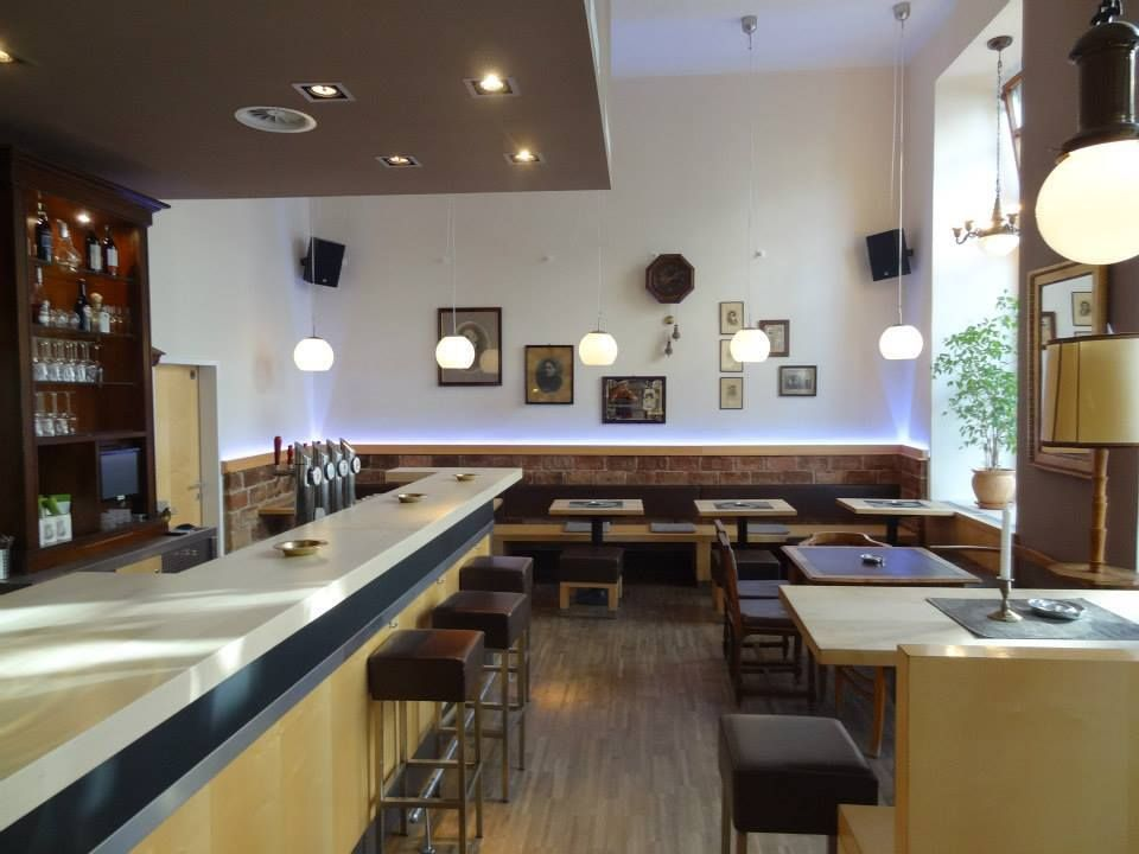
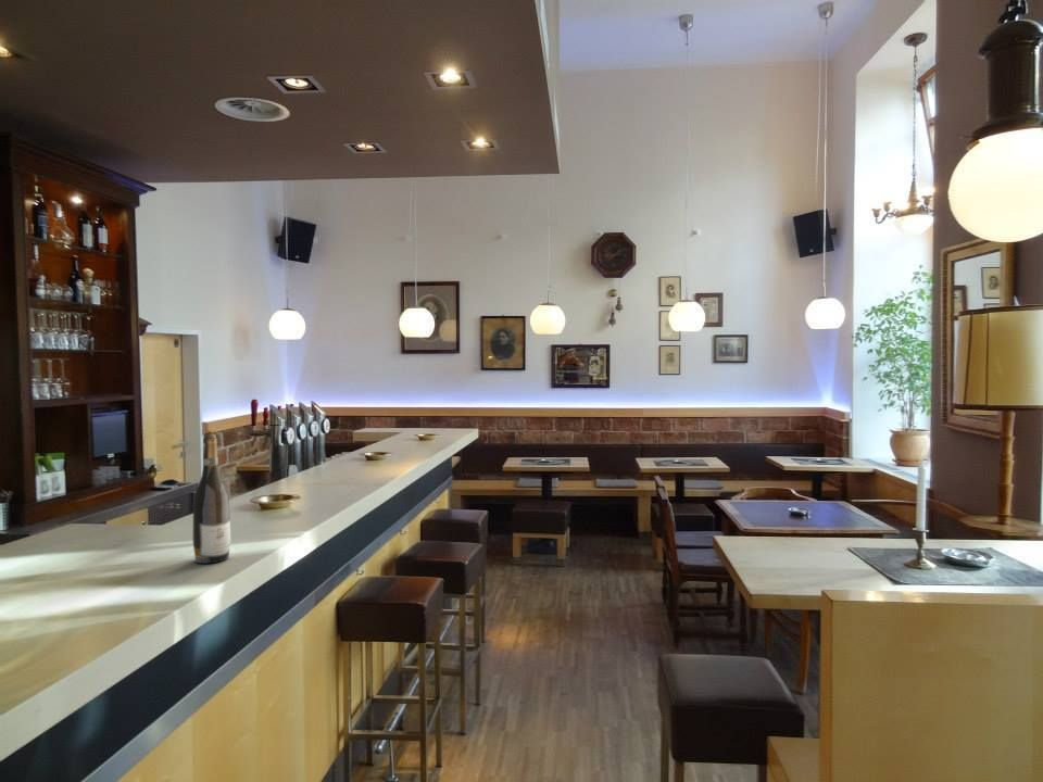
+ wine bottle [192,433,231,565]
